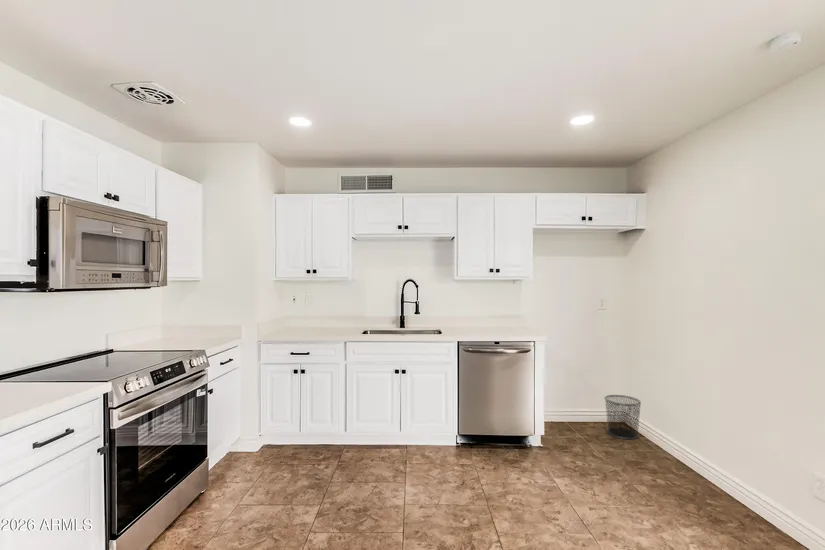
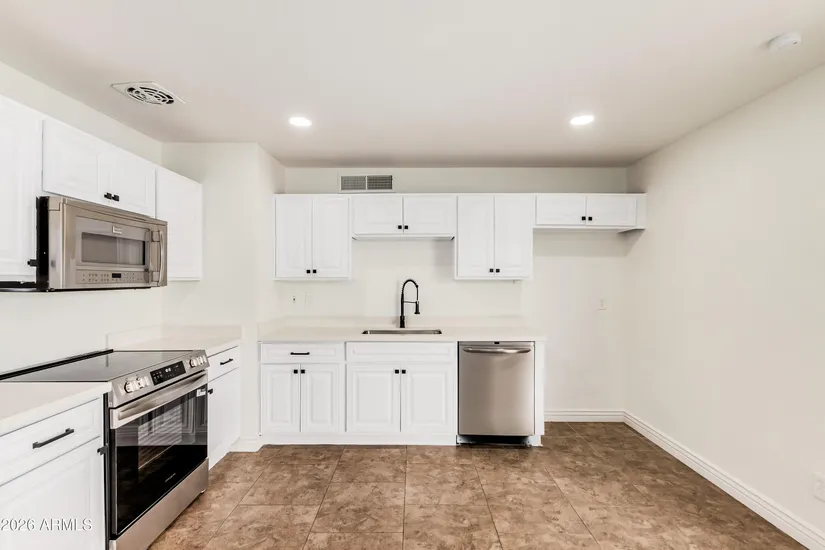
- waste bin [603,394,642,440]
